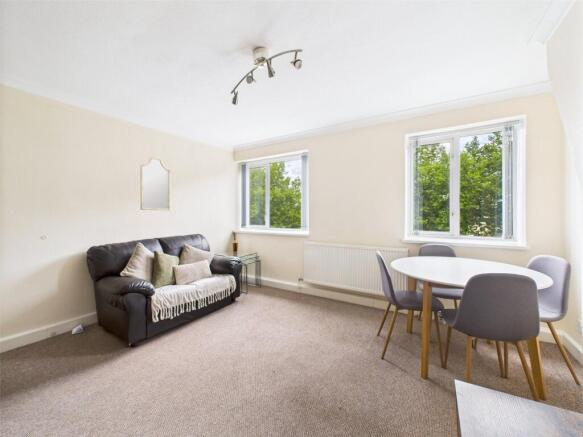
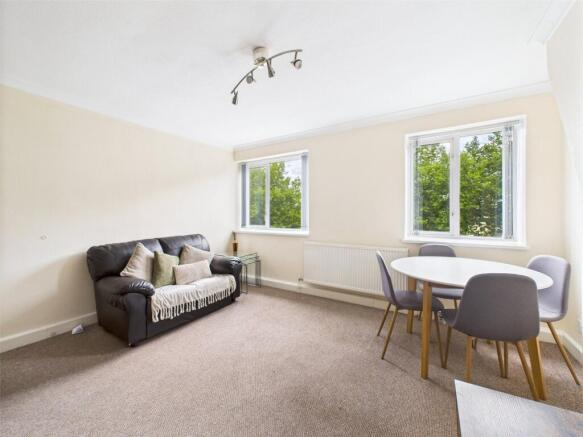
- home mirror [139,156,171,211]
